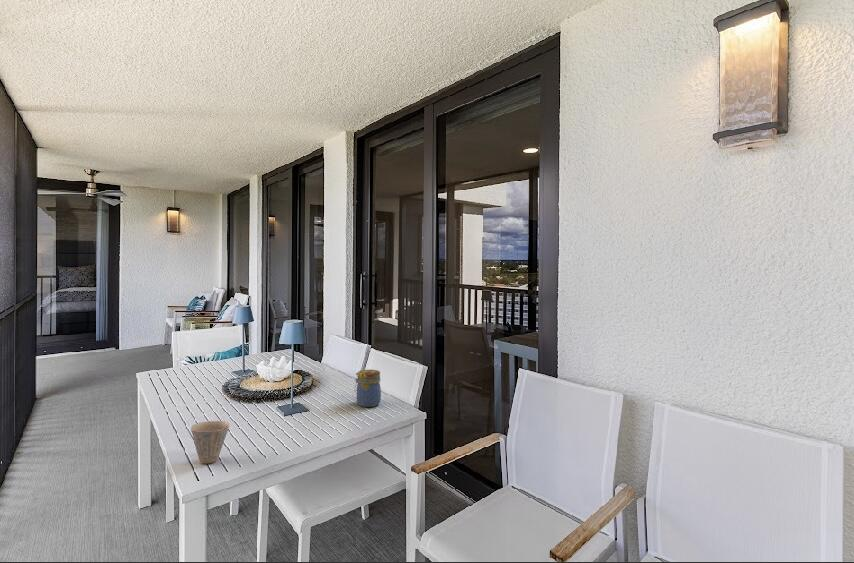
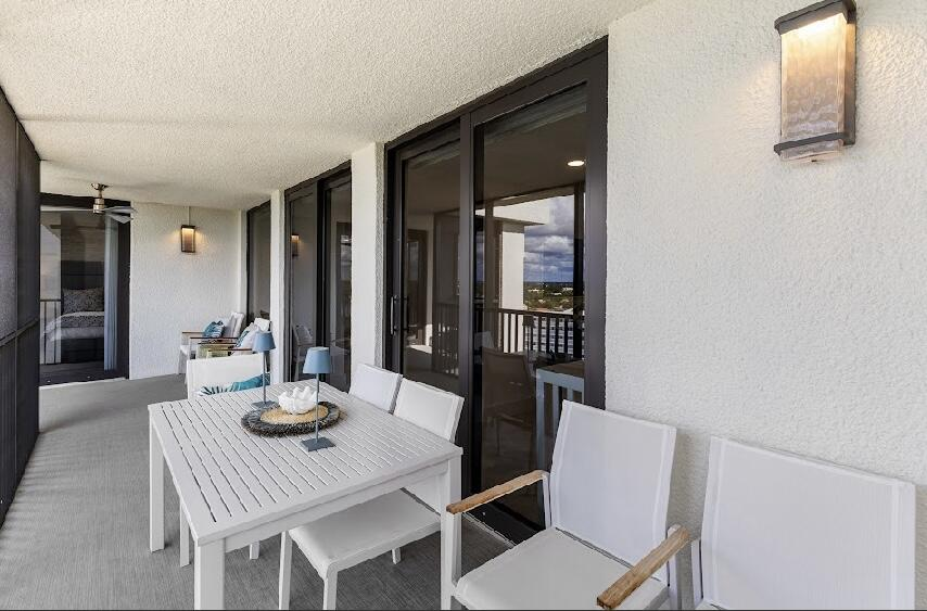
- cup [190,420,230,465]
- jar [354,369,382,408]
